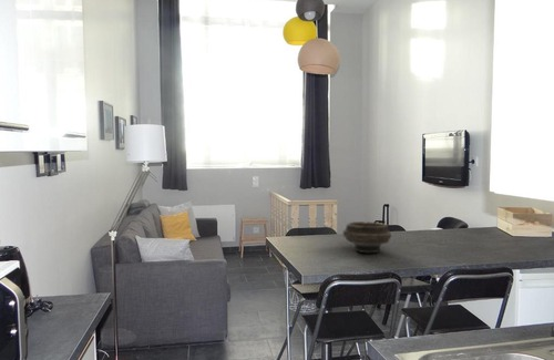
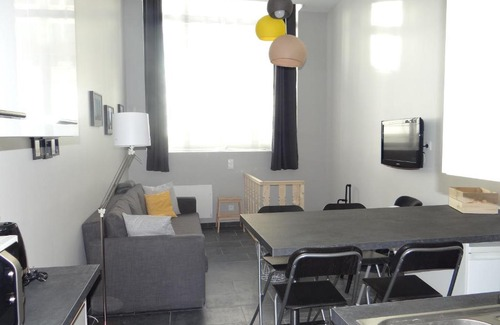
- bowl [342,220,392,254]
